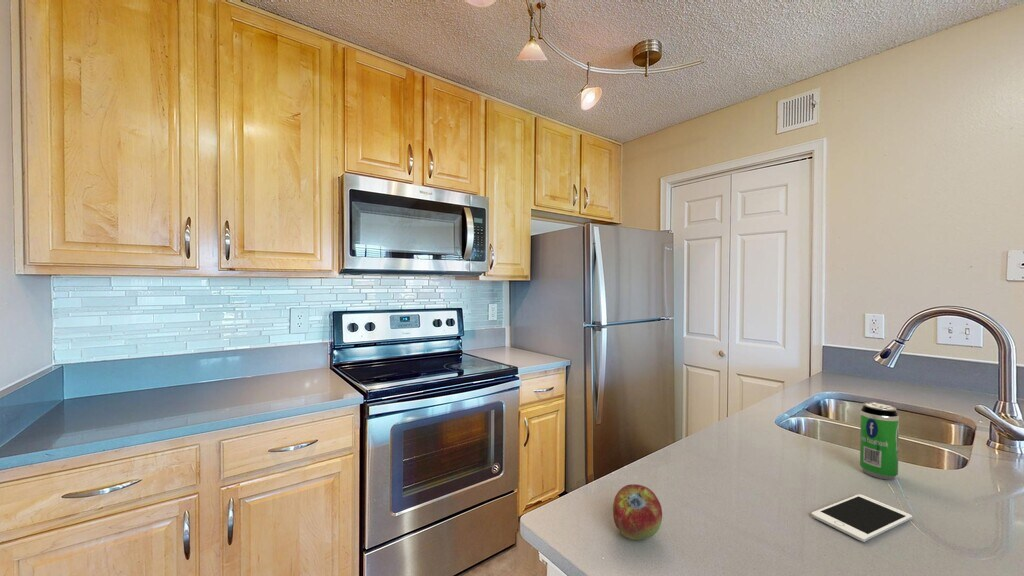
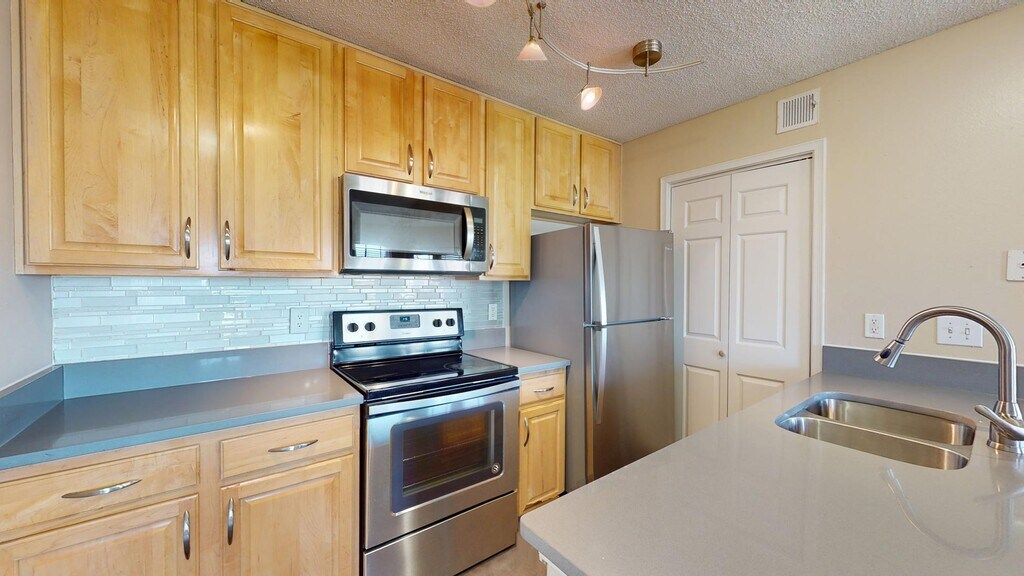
- cell phone [810,493,913,543]
- fruit [612,483,663,541]
- beverage can [859,401,900,481]
